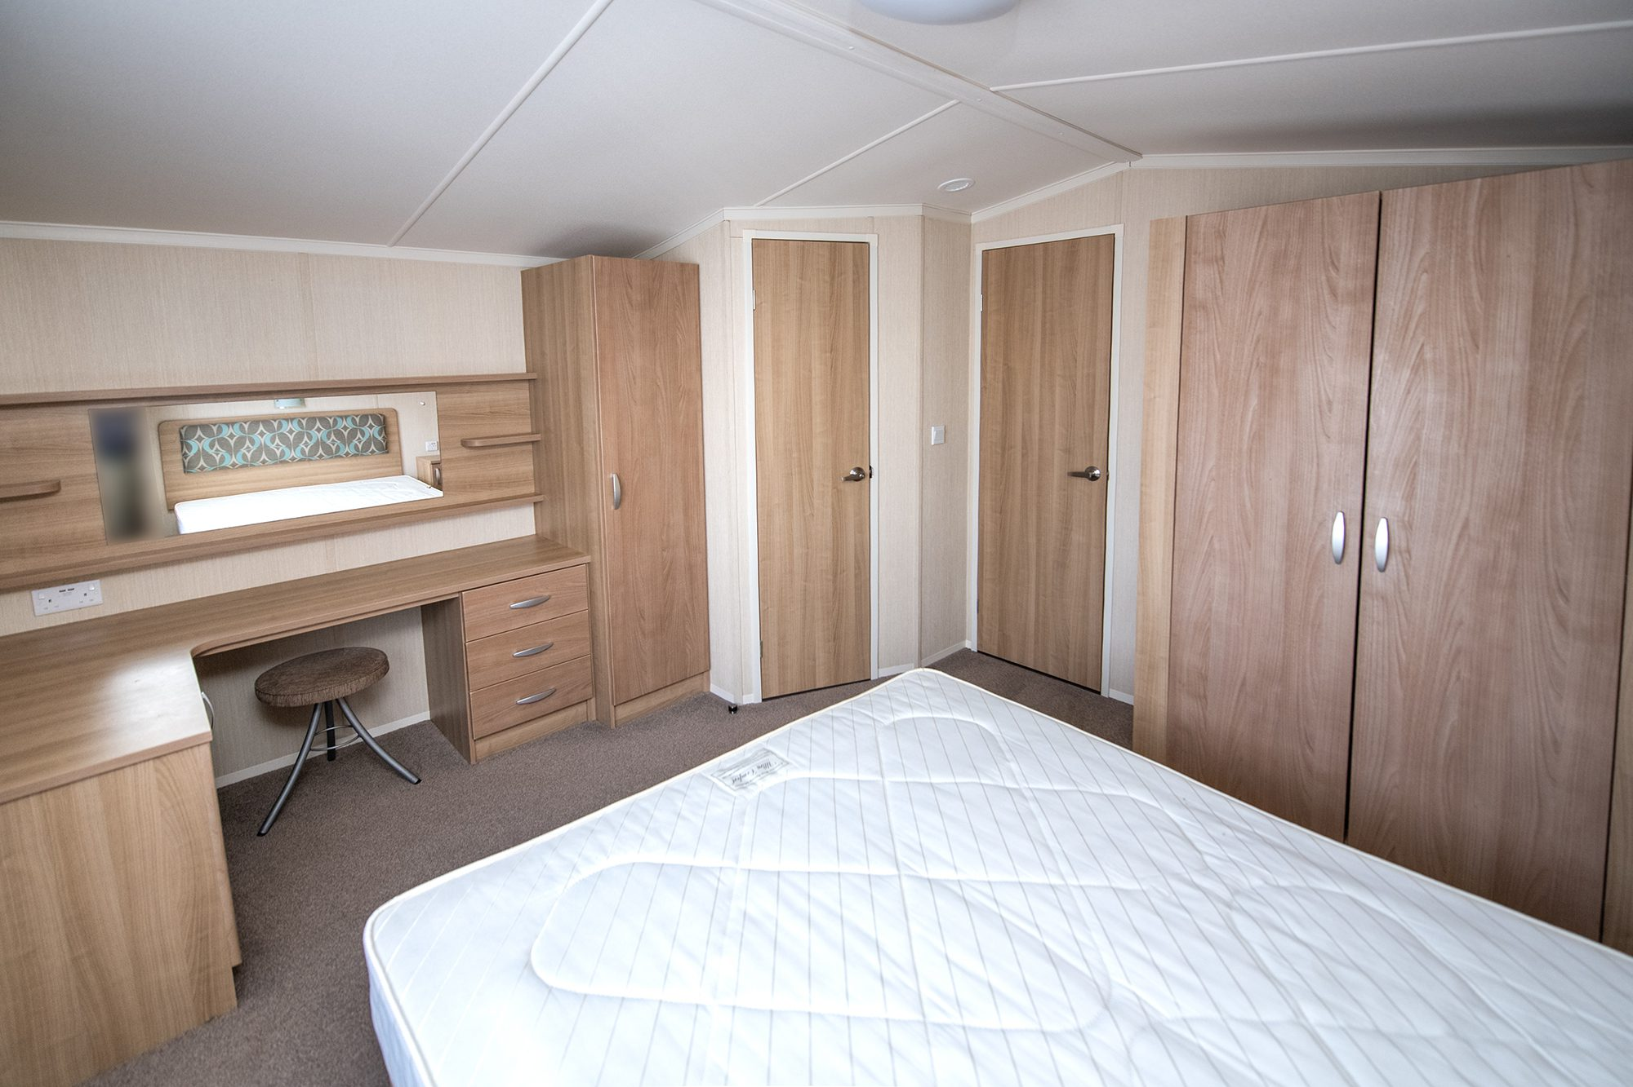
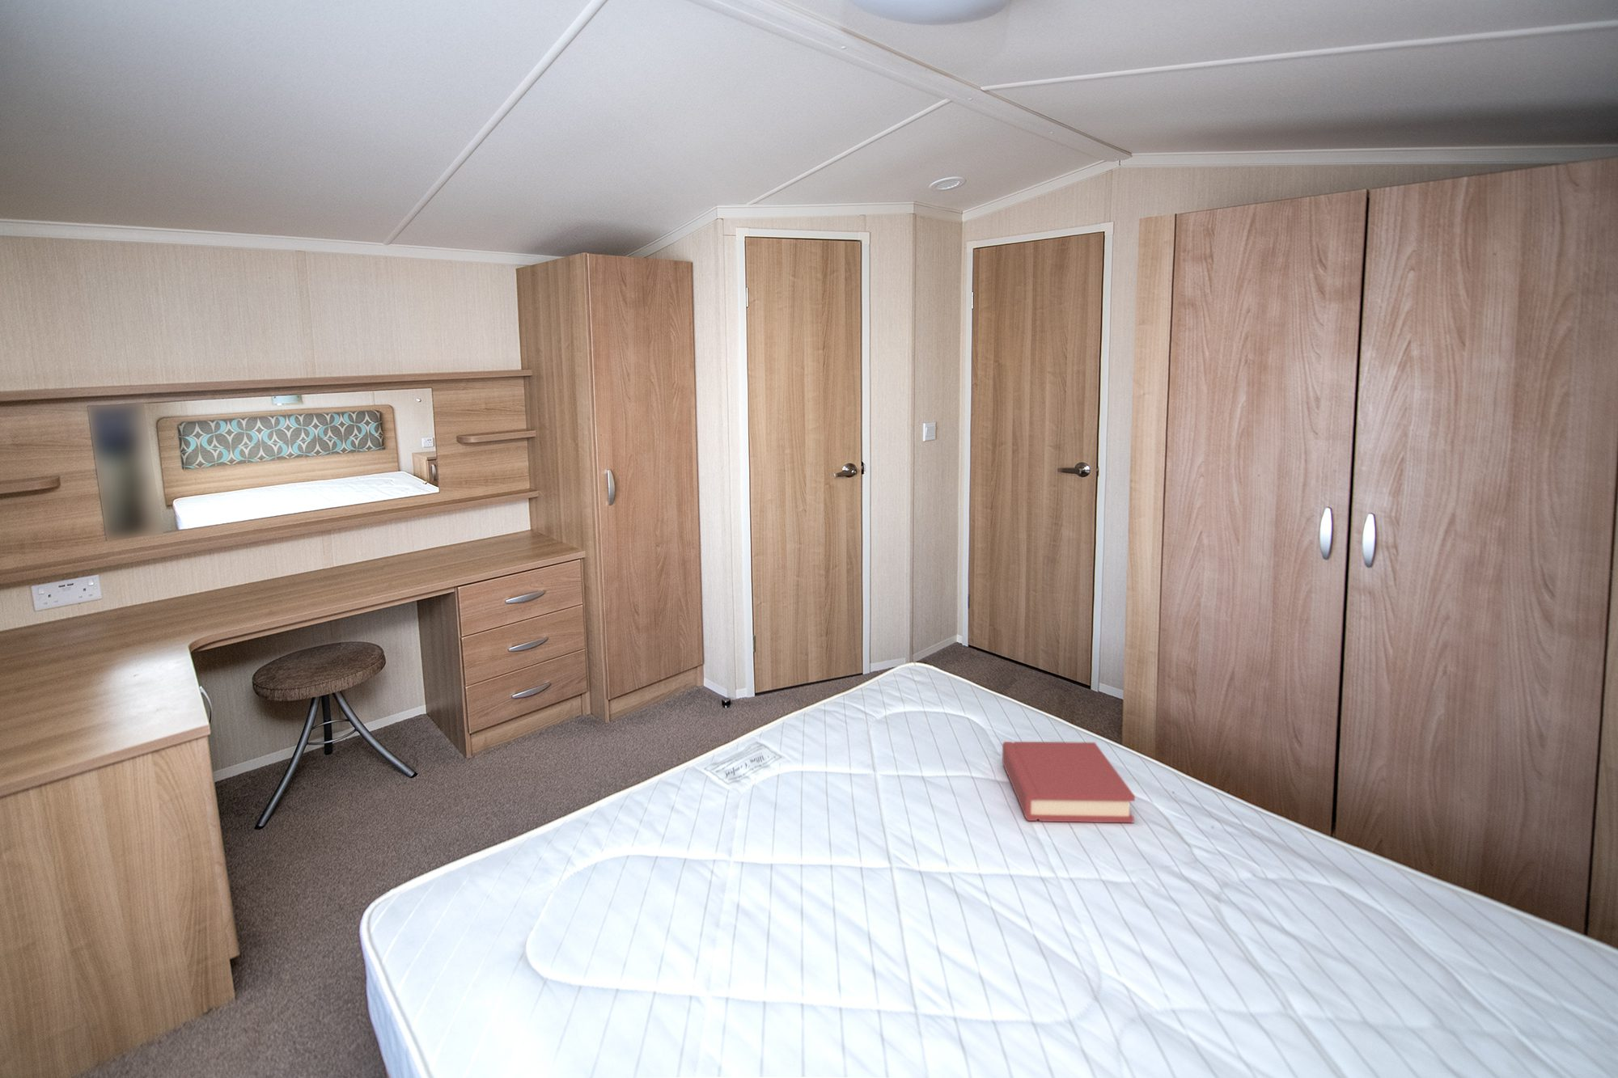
+ hardback book [1002,741,1136,823]
